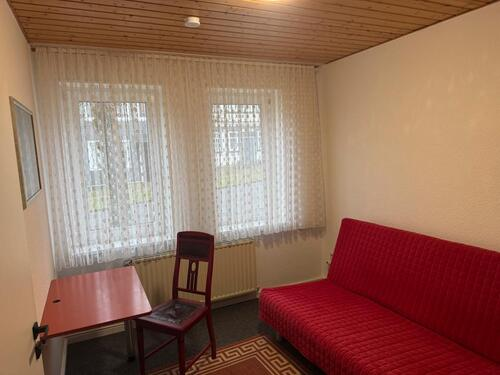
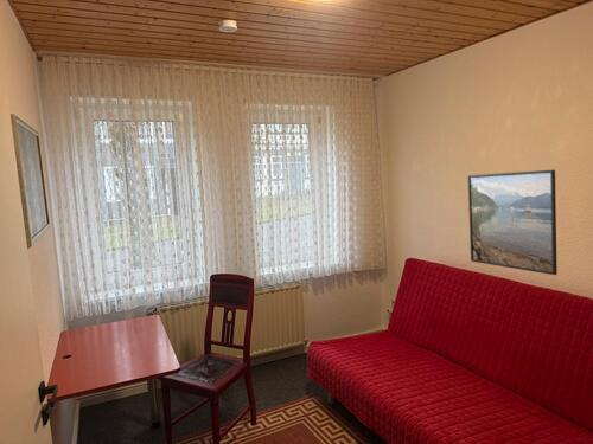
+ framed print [467,168,559,276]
